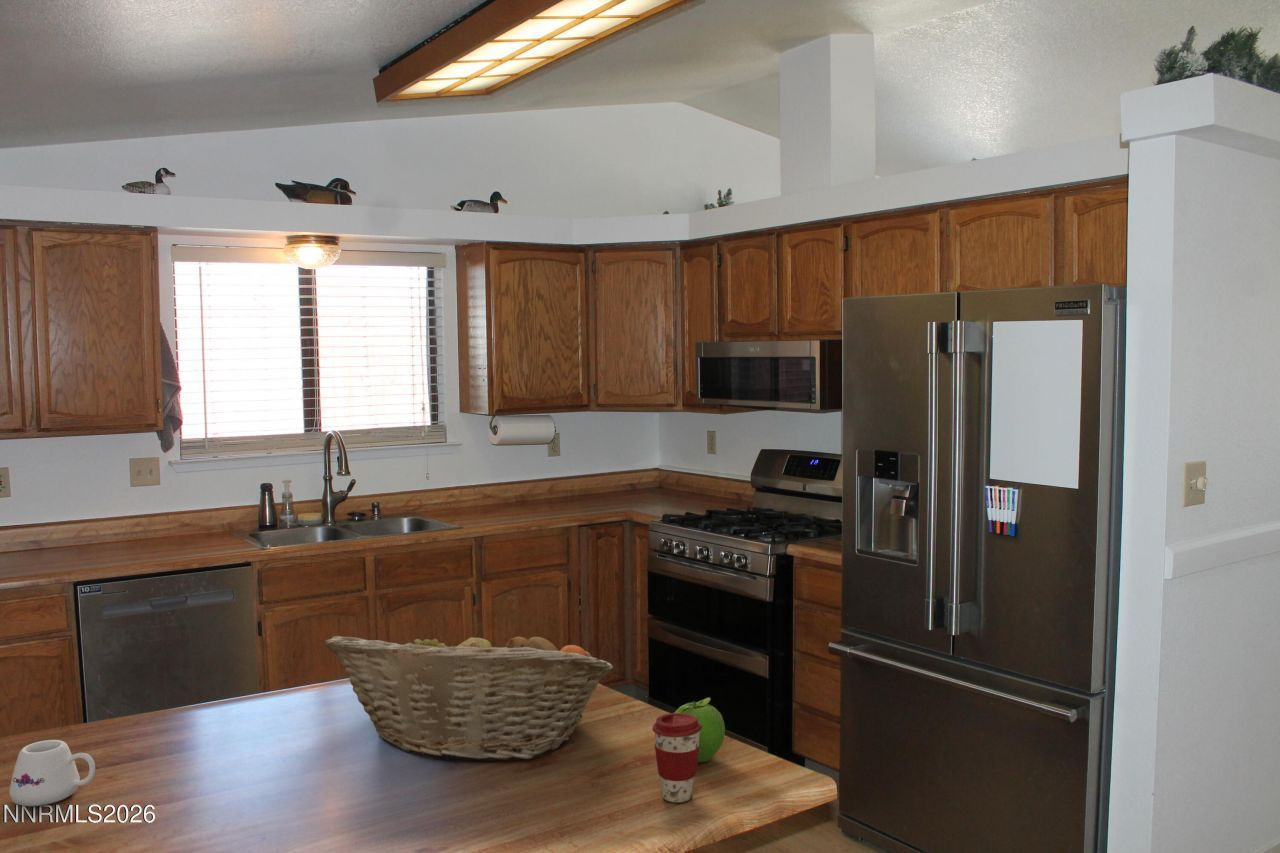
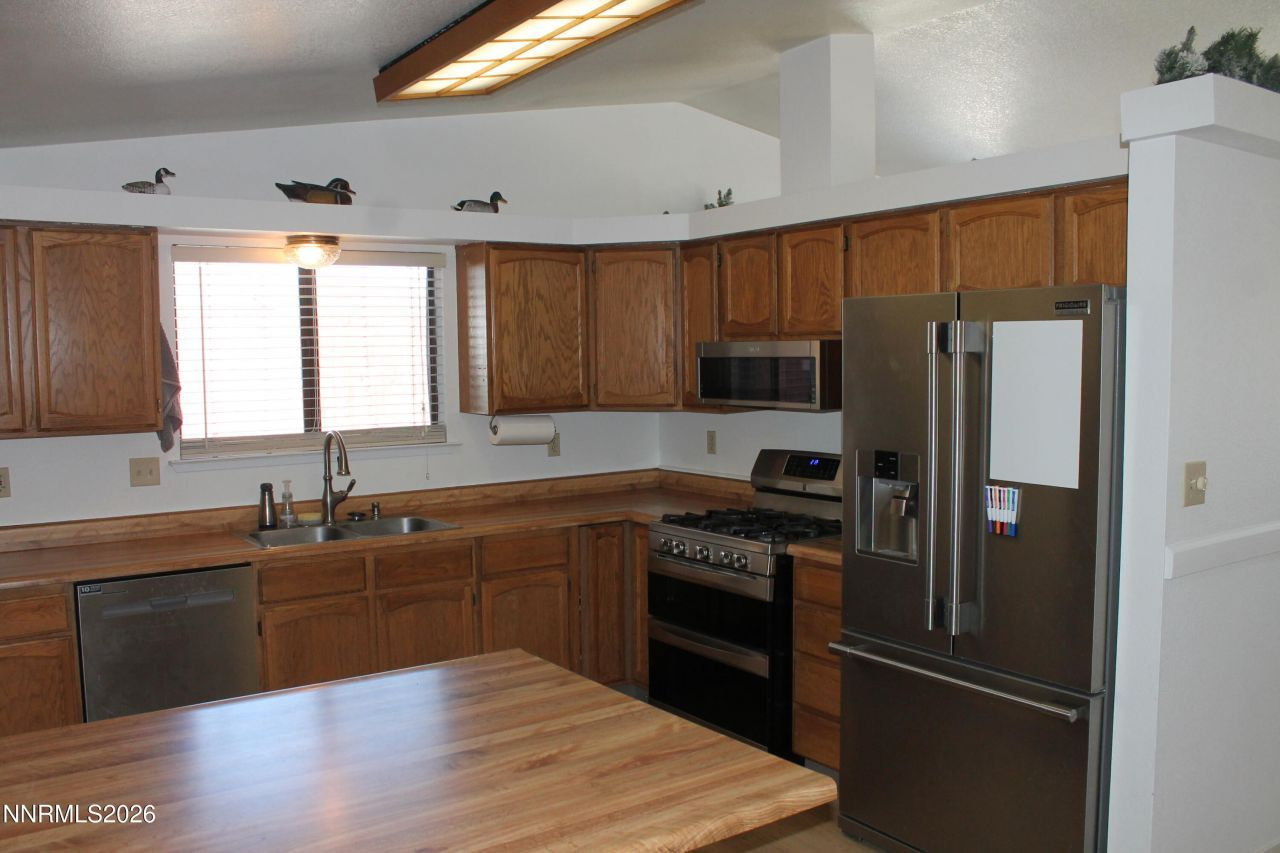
- fruit basket [324,621,614,762]
- coffee cup [651,712,702,803]
- fruit [674,697,726,763]
- mug [8,739,96,807]
